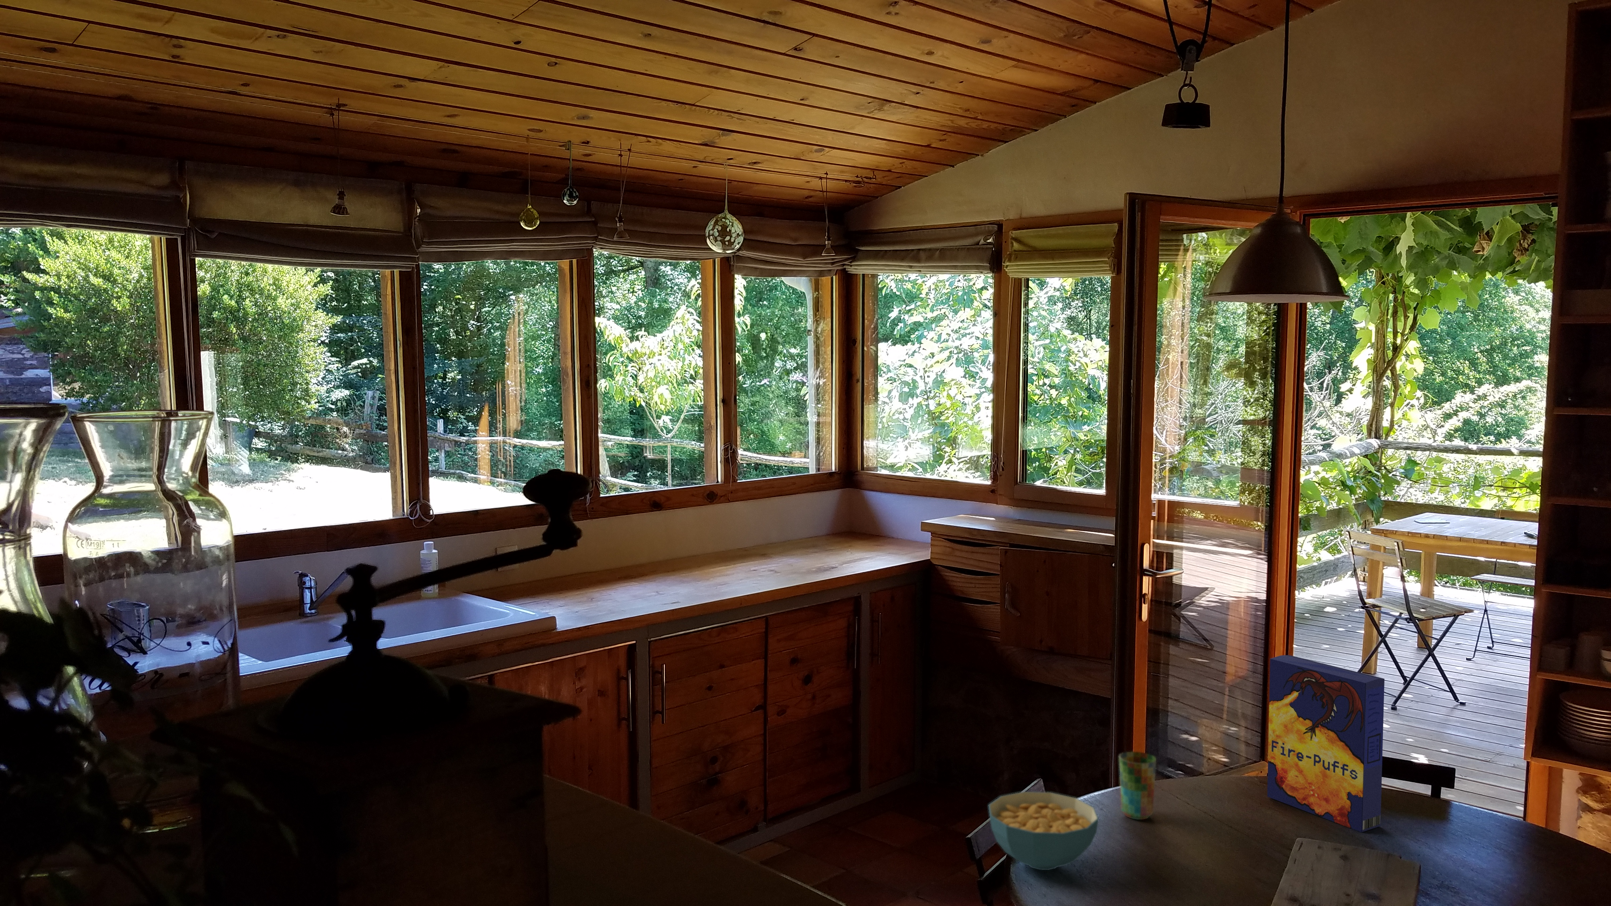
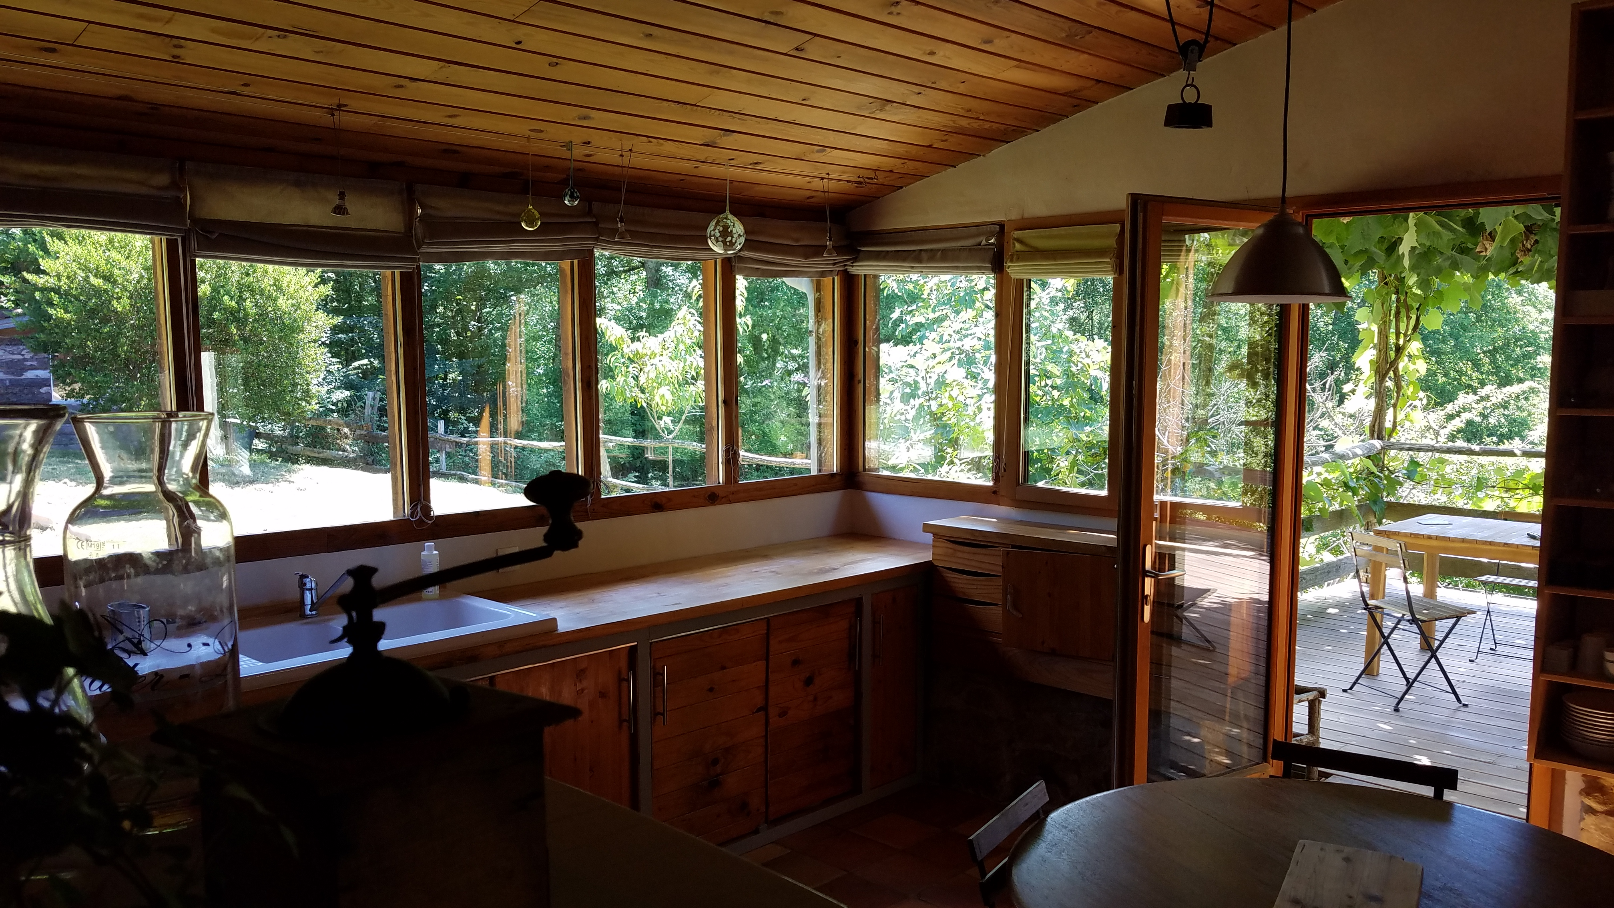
- cup [1119,751,1156,820]
- cereal box [1267,655,1385,833]
- cereal bowl [988,791,1099,871]
